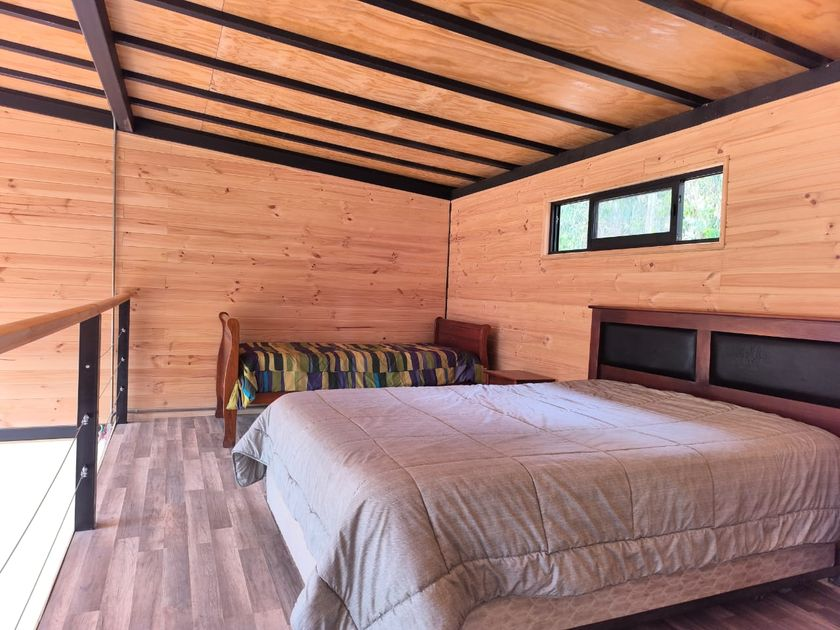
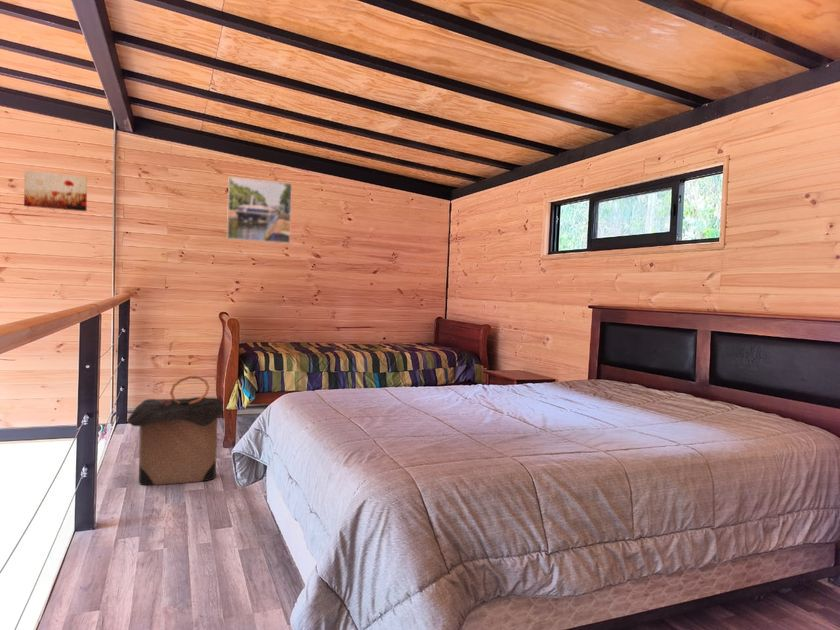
+ wall art [23,169,88,212]
+ laundry hamper [126,375,225,486]
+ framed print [226,175,293,245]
